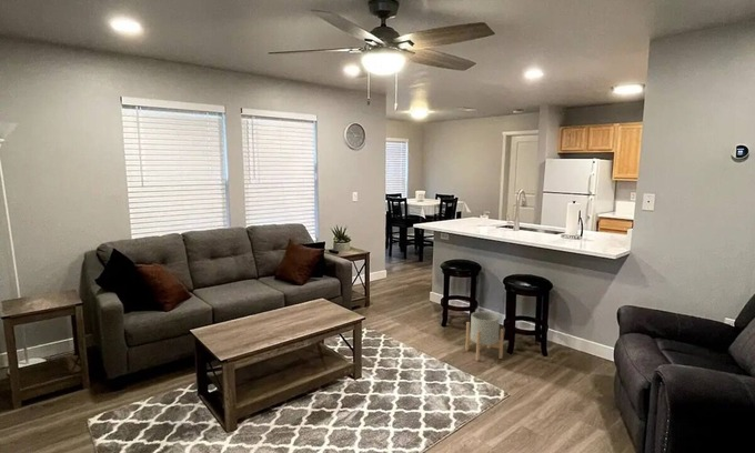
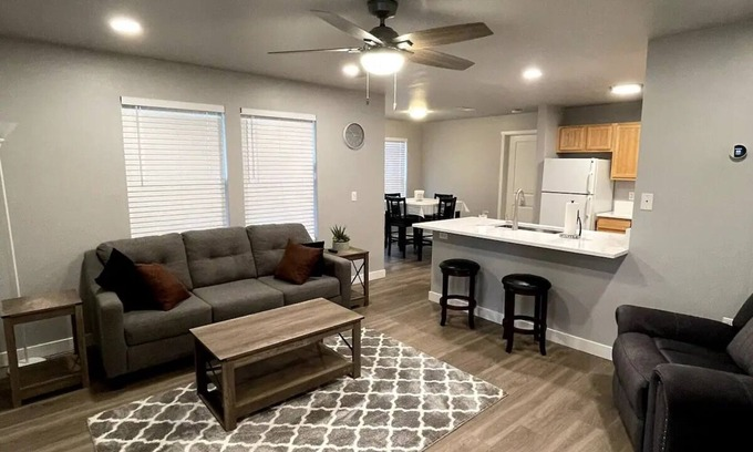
- planter [464,311,505,362]
